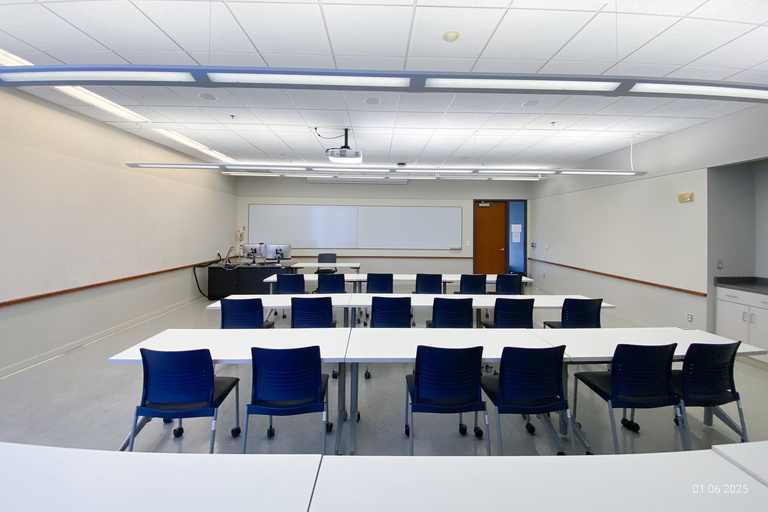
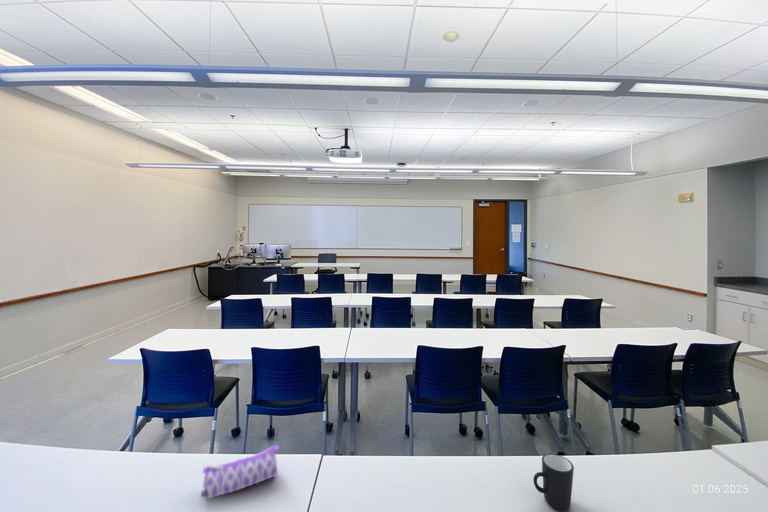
+ pencil case [200,444,280,501]
+ mug [533,453,575,511]
